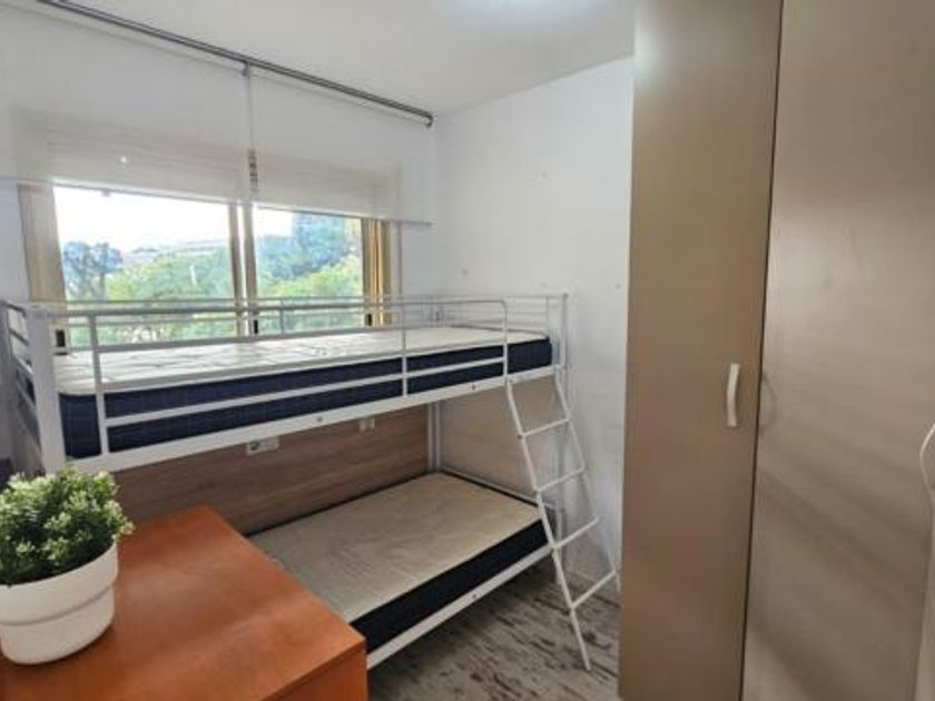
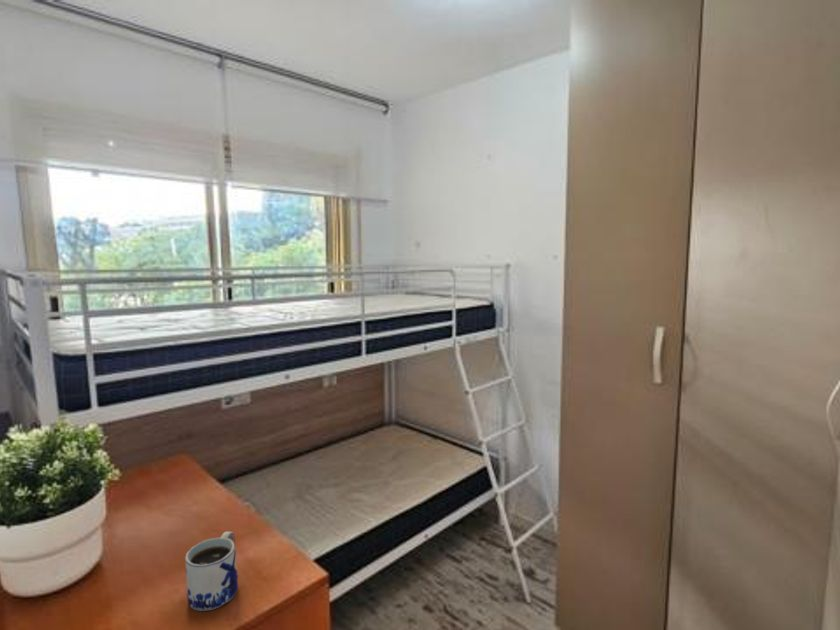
+ mug [184,530,239,612]
